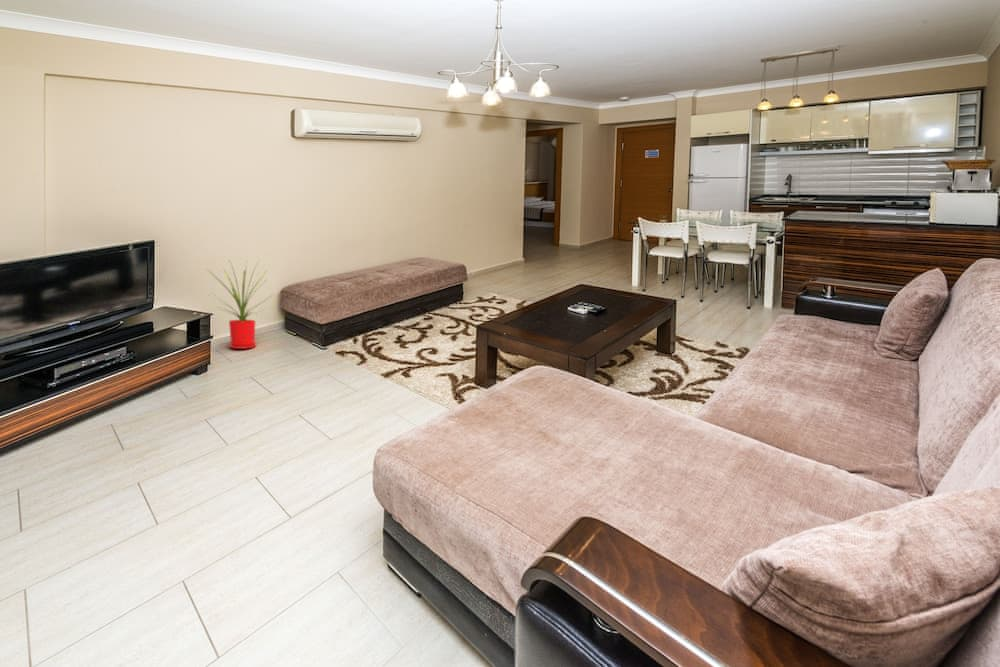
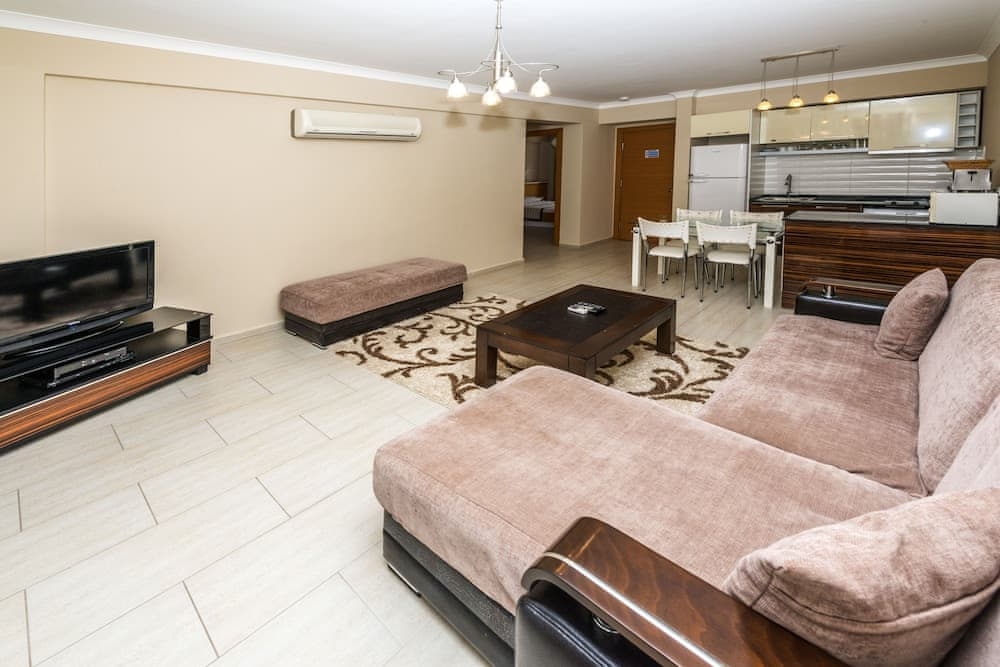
- house plant [206,259,277,350]
